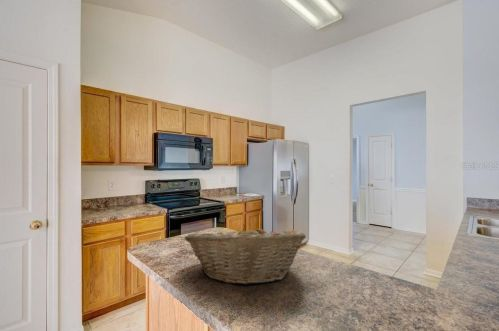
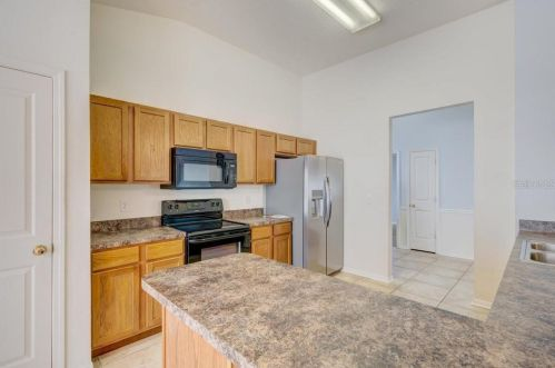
- fruit basket [184,223,307,286]
